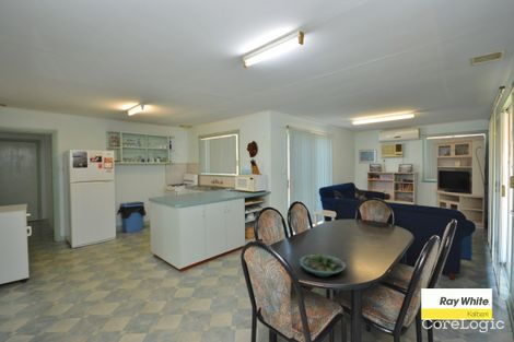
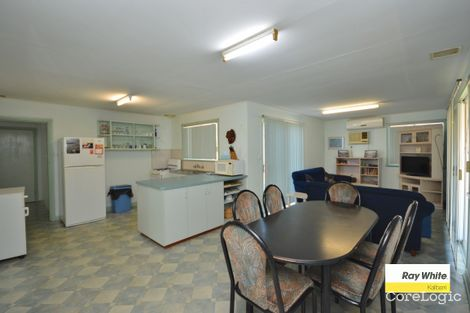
- succulent planter [299,249,347,278]
